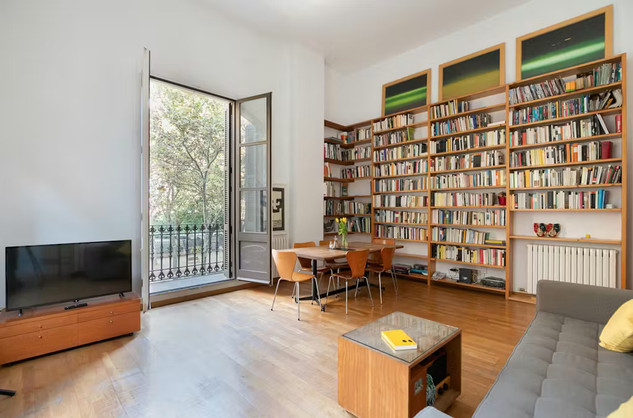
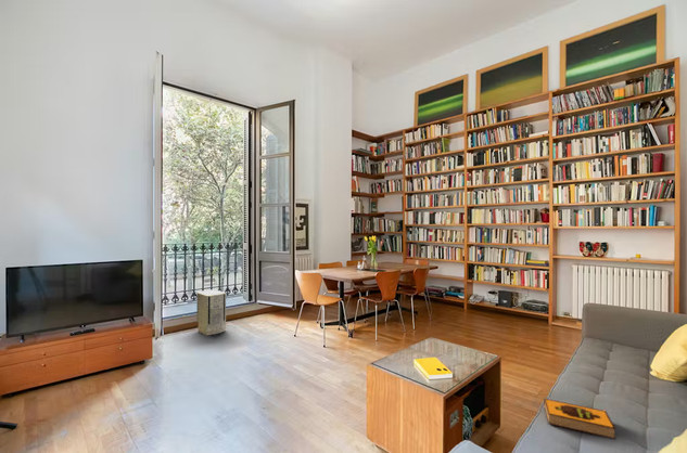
+ hardback book [543,397,616,440]
+ air purifier [195,288,227,337]
